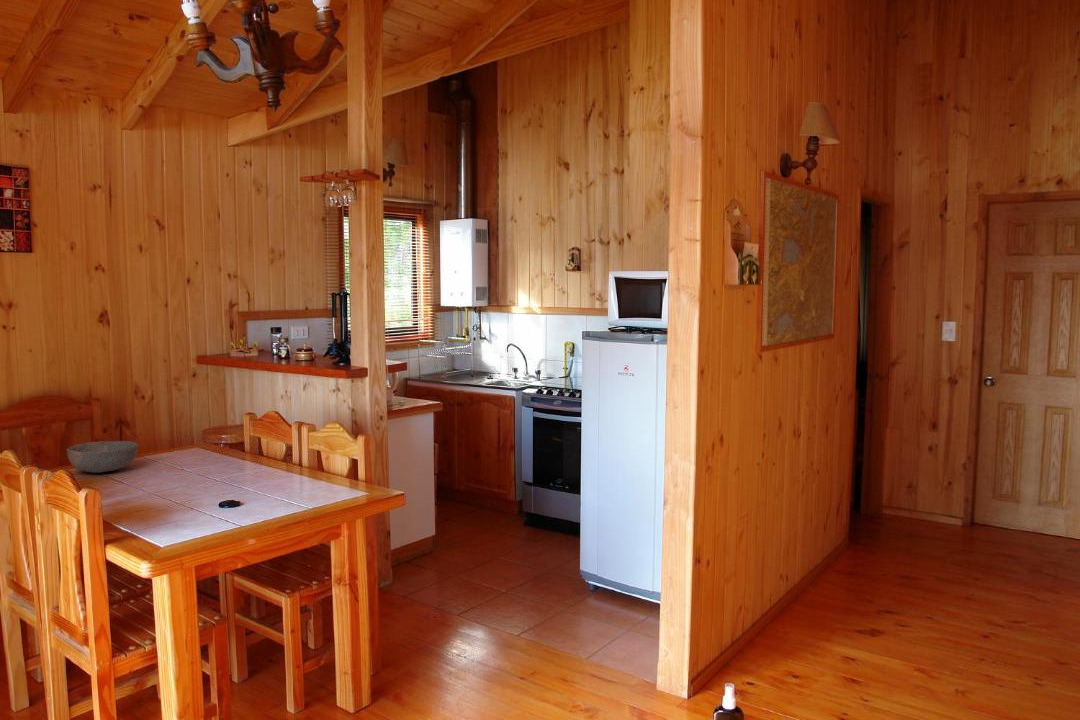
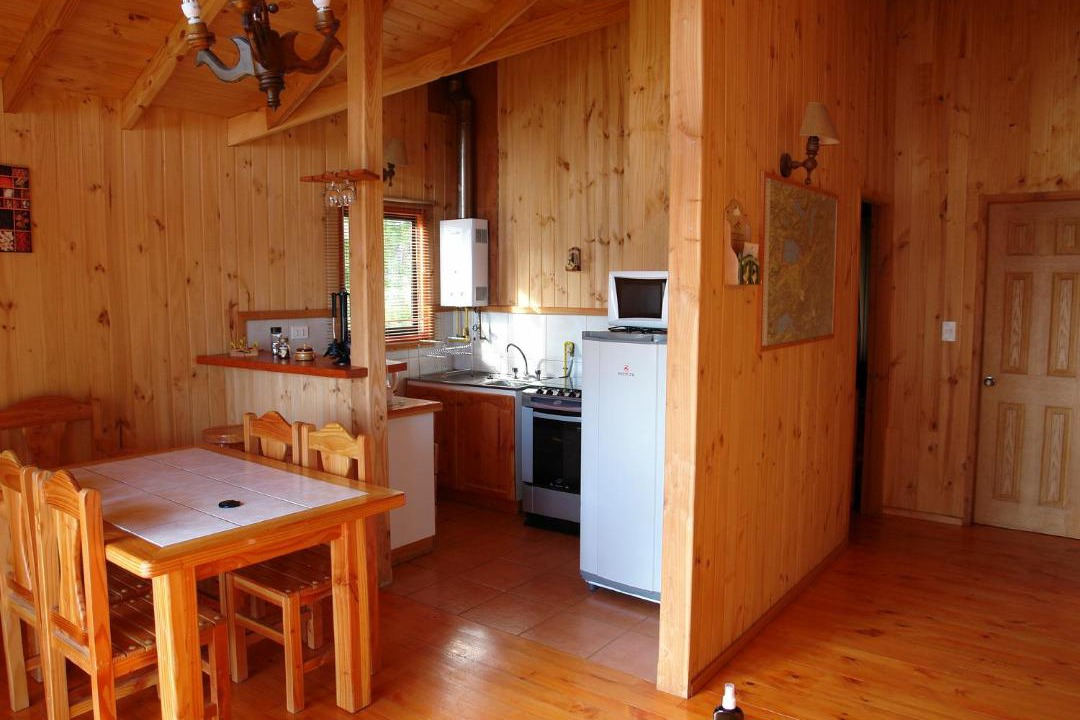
- bowl [66,440,139,474]
